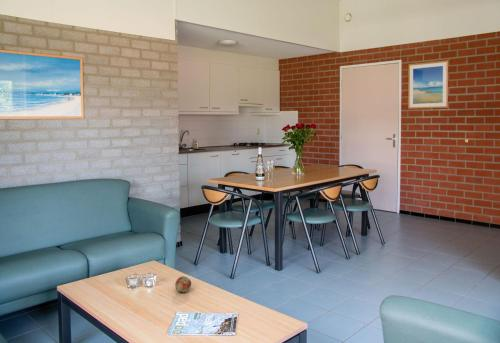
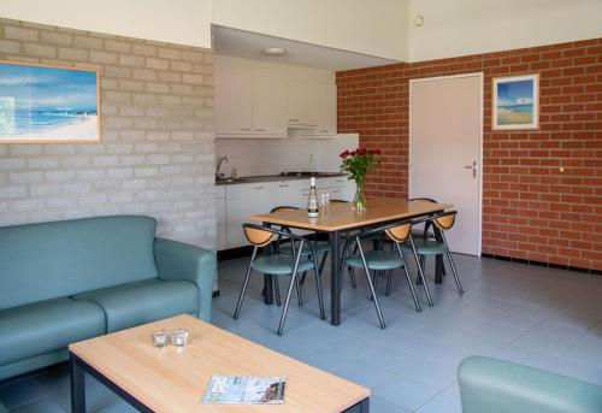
- fruit [174,275,192,293]
